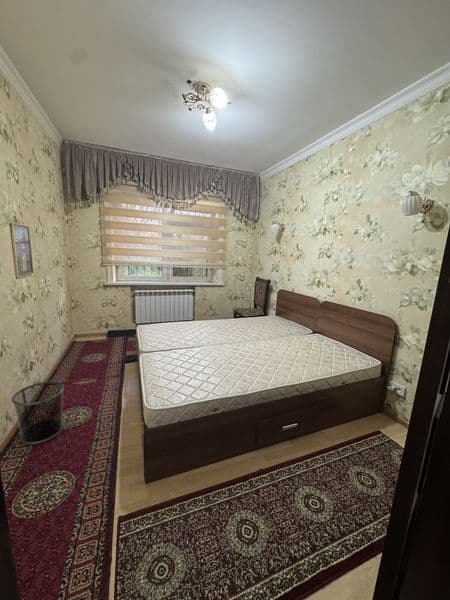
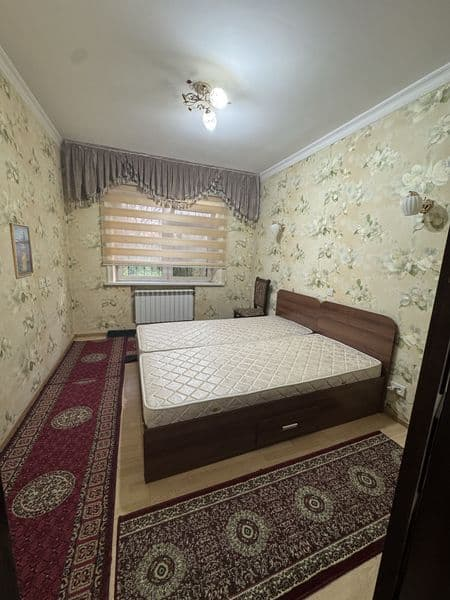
- waste bin [11,381,65,445]
